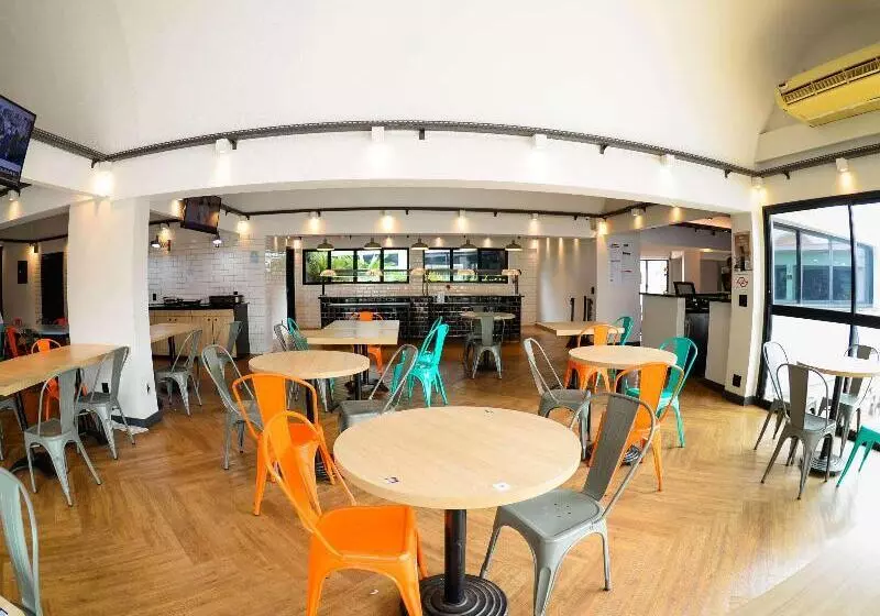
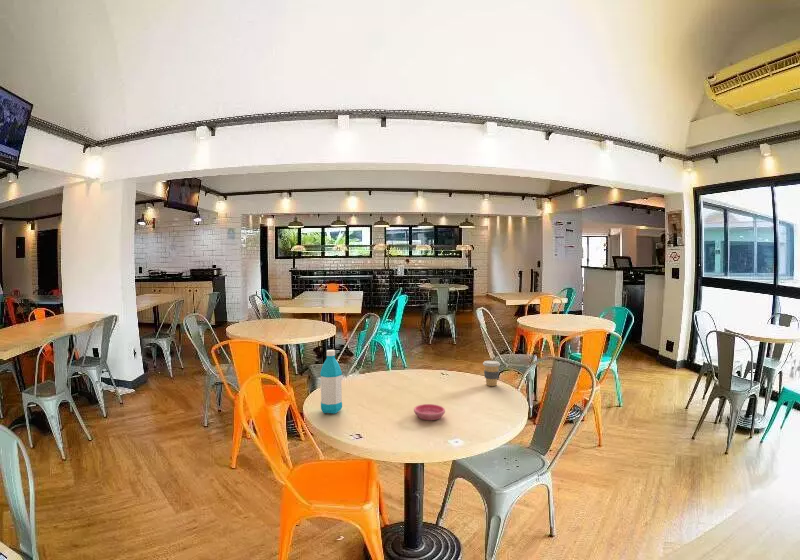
+ saucer [413,403,446,421]
+ water bottle [319,349,343,415]
+ coffee cup [482,360,501,387]
